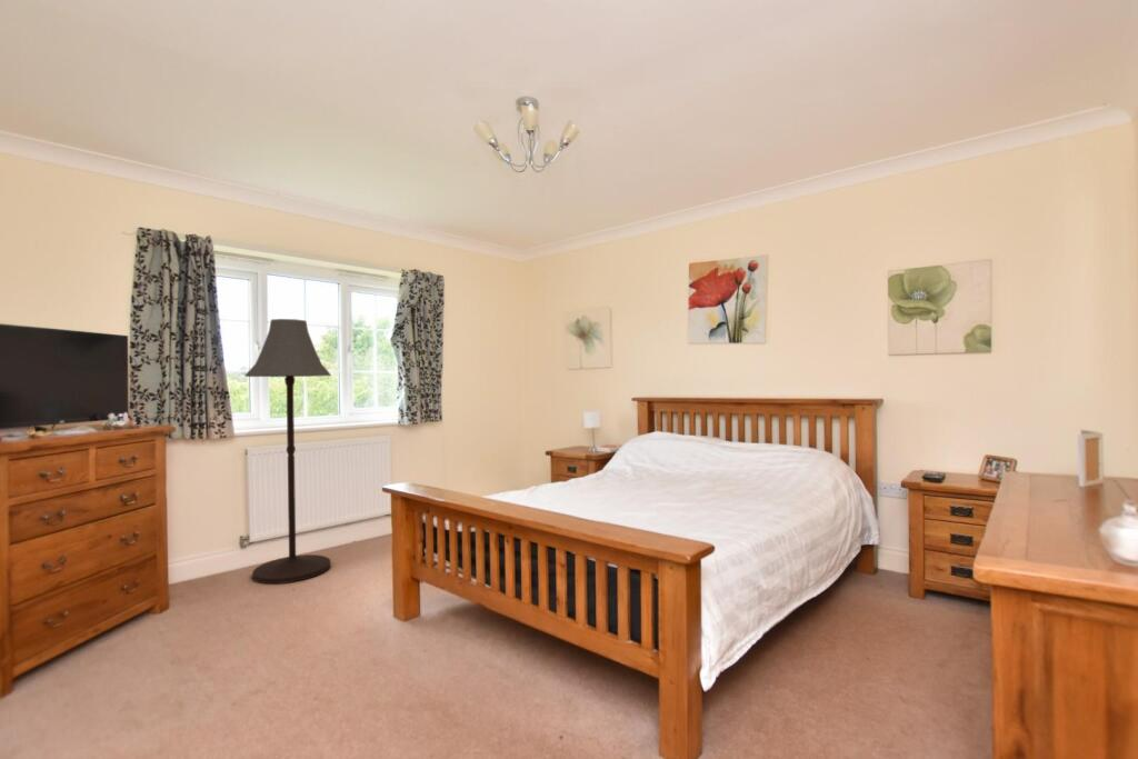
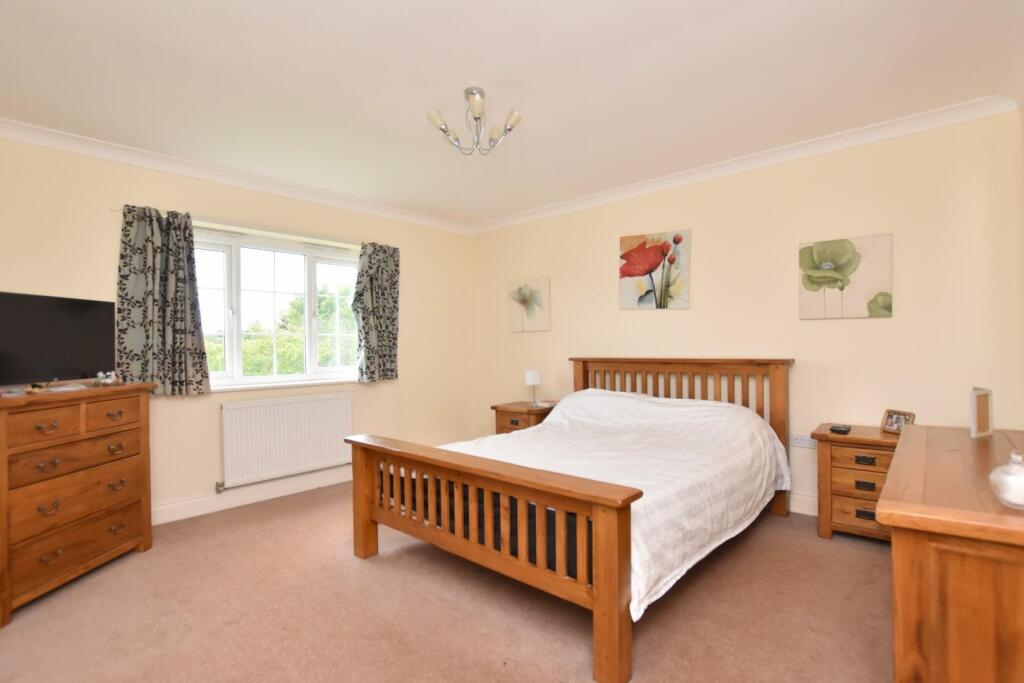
- floor lamp [243,318,332,585]
